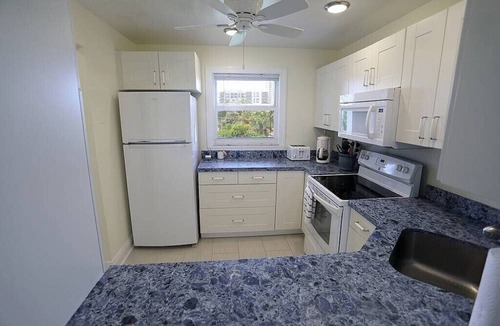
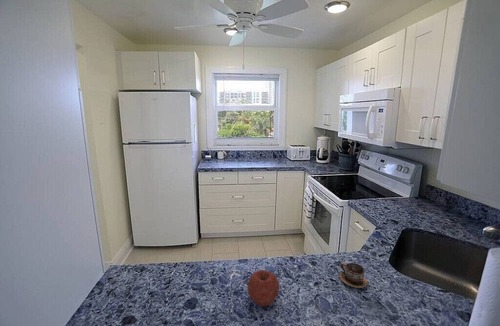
+ fruit [246,269,280,307]
+ cup [339,262,369,289]
